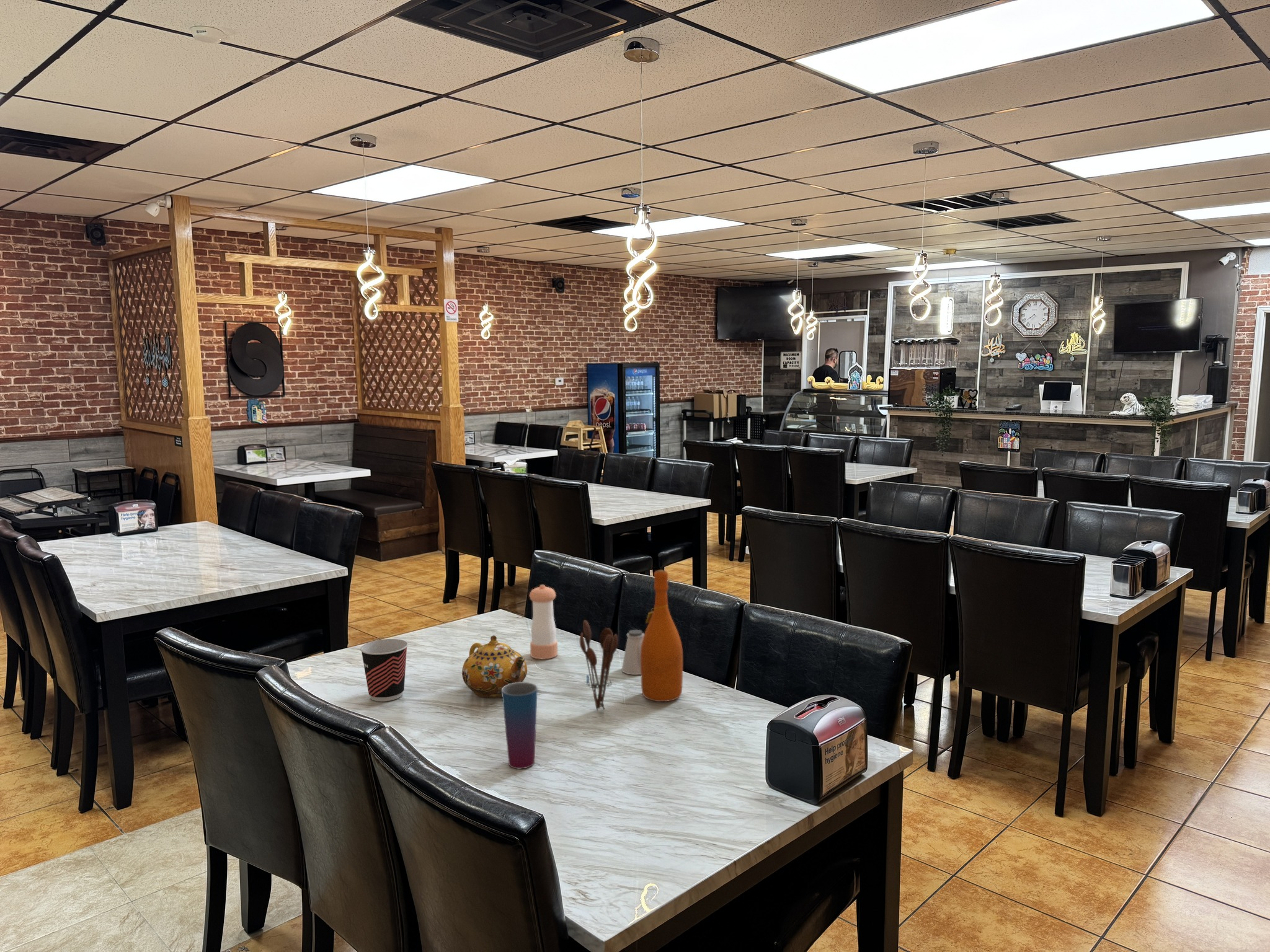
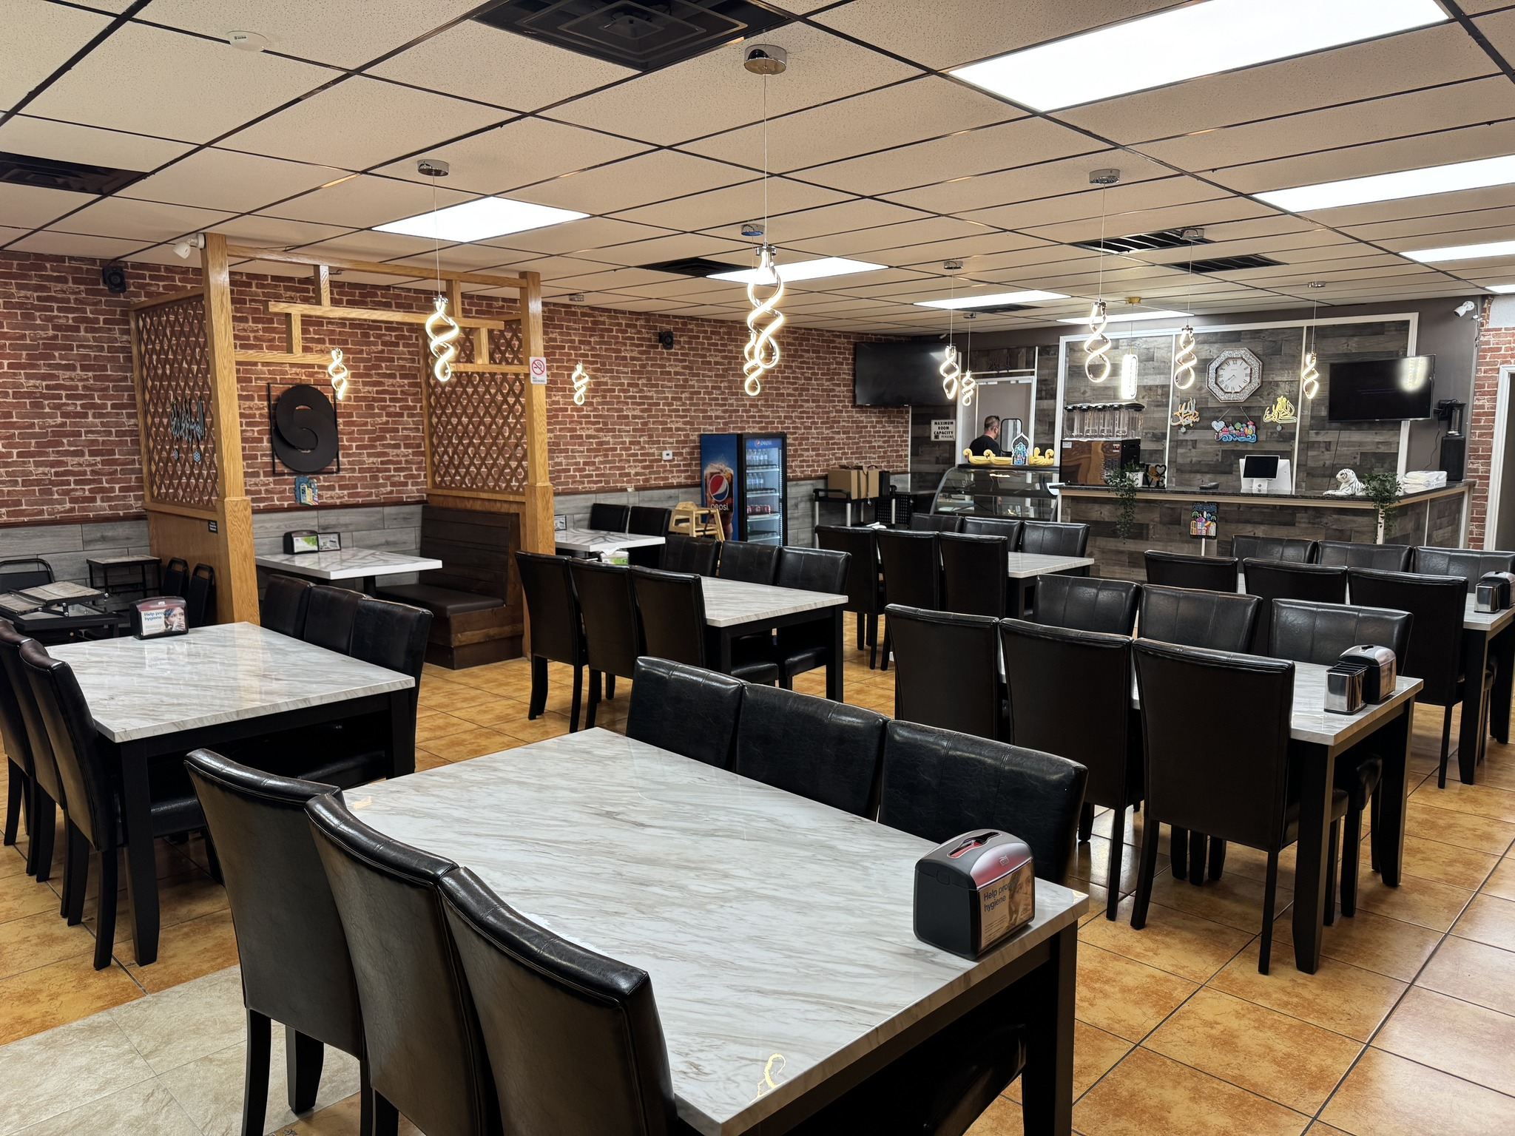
- utensil holder [579,619,619,712]
- cup [360,638,409,702]
- cup [502,682,538,769]
- saltshaker [621,629,644,676]
- teapot [461,635,528,699]
- wine bottle [641,570,683,702]
- pepper shaker [529,584,558,660]
